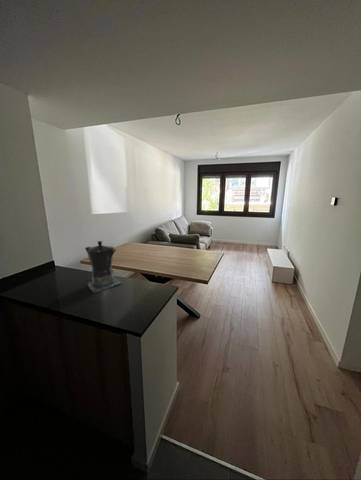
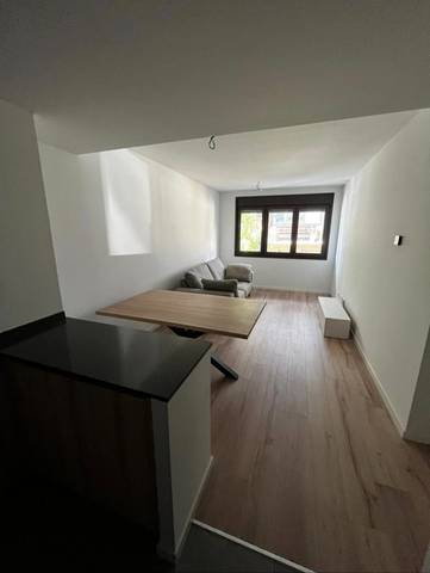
- coffee maker [84,240,122,294]
